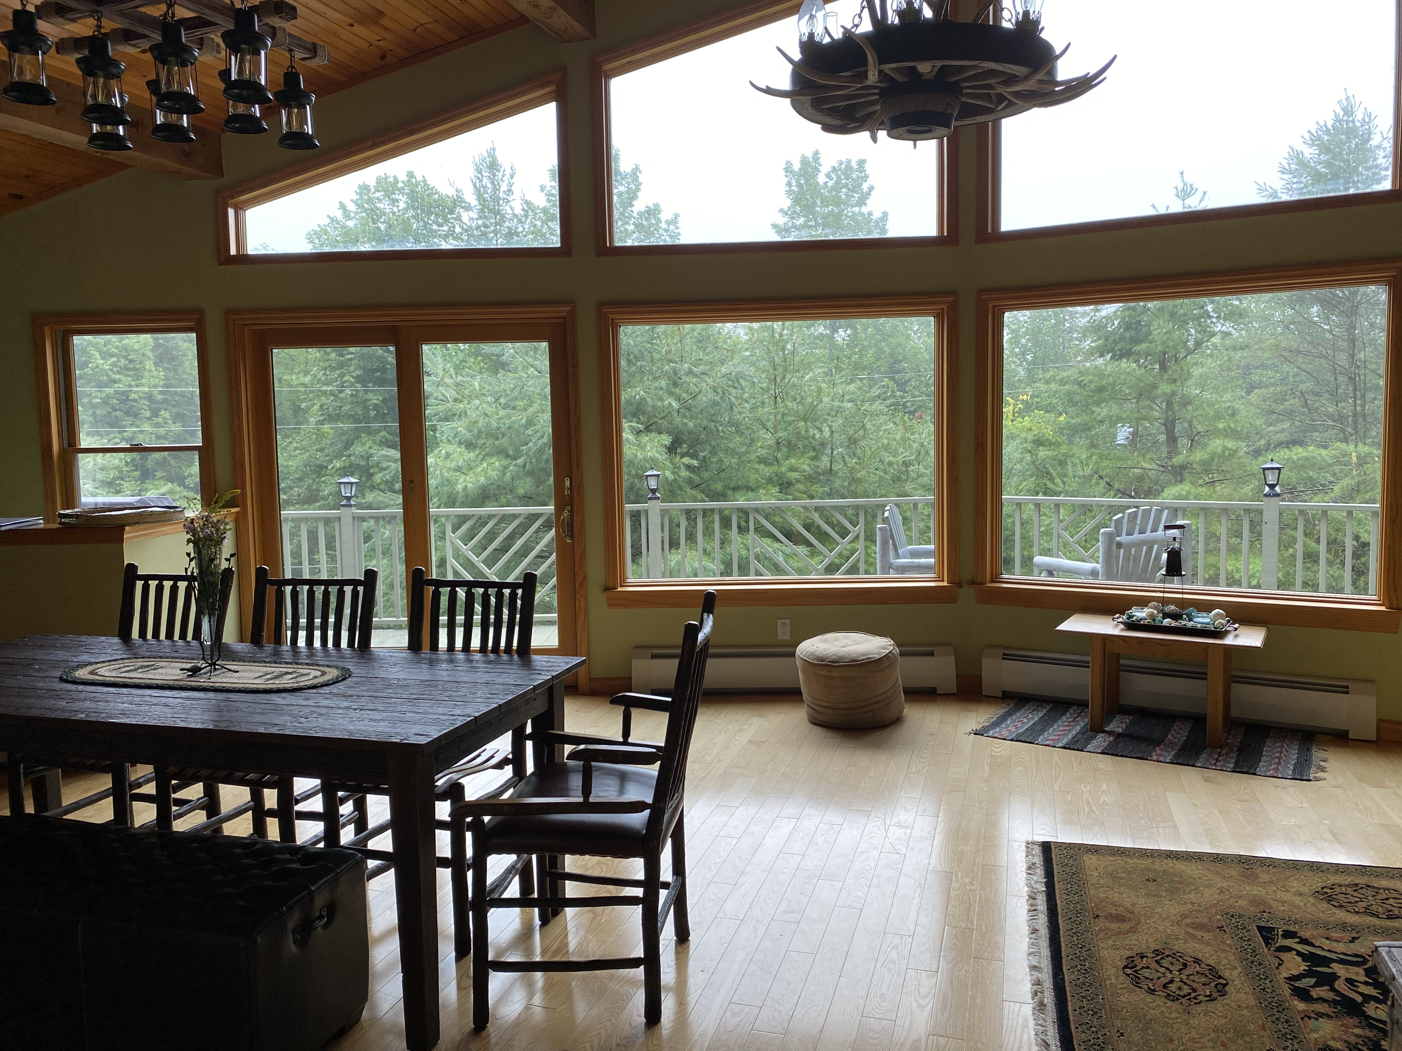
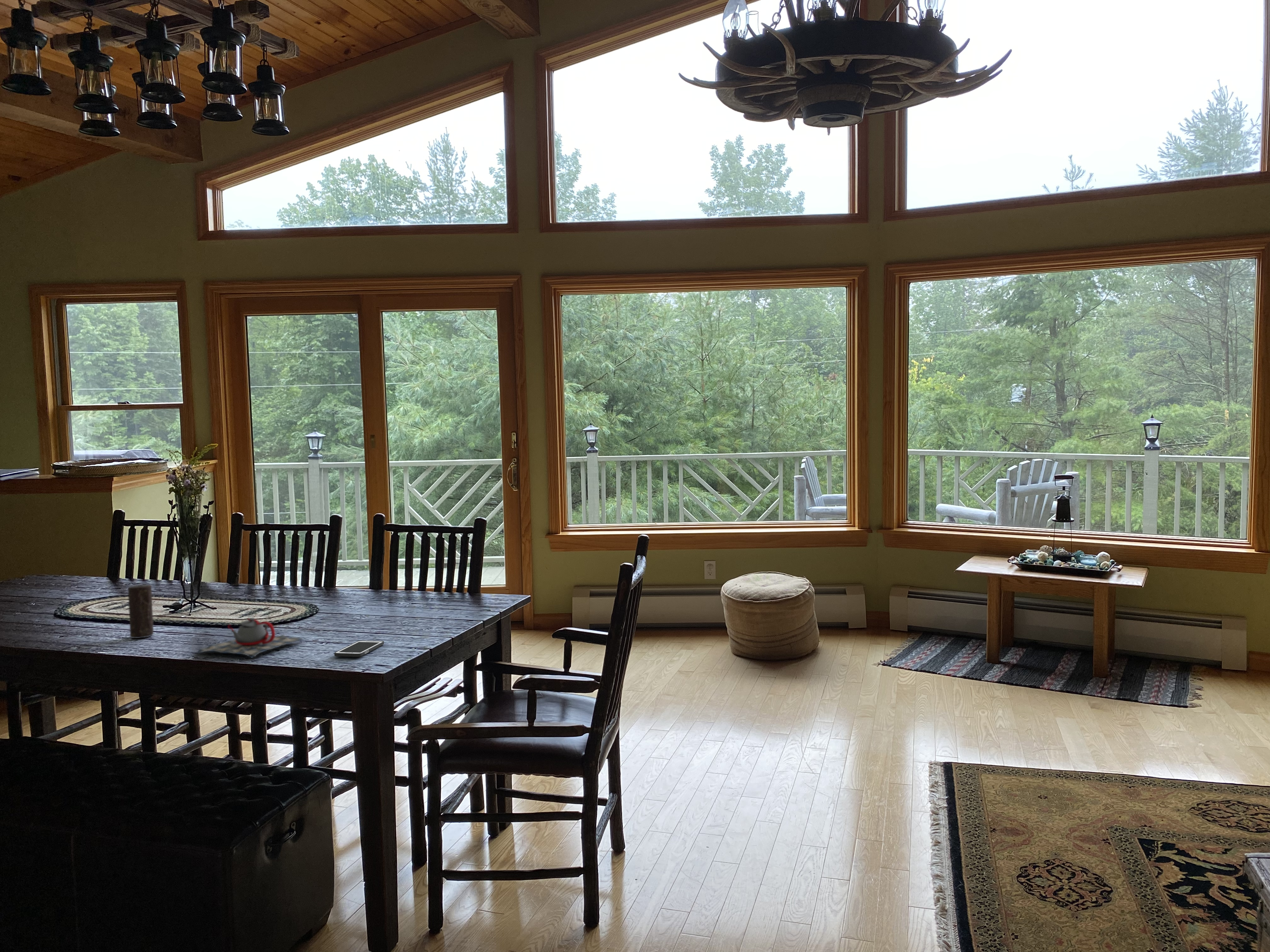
+ teapot [196,617,306,658]
+ candle [128,584,154,638]
+ cell phone [334,640,384,657]
